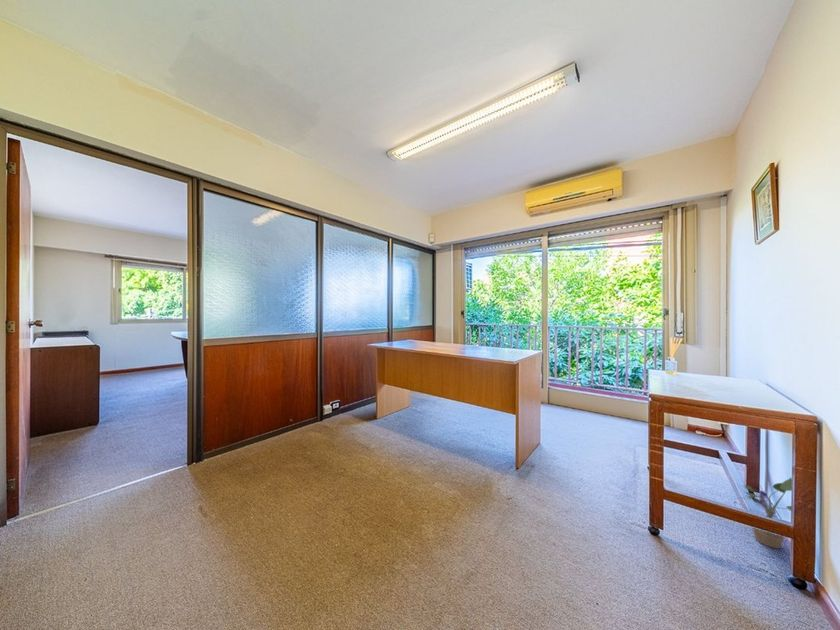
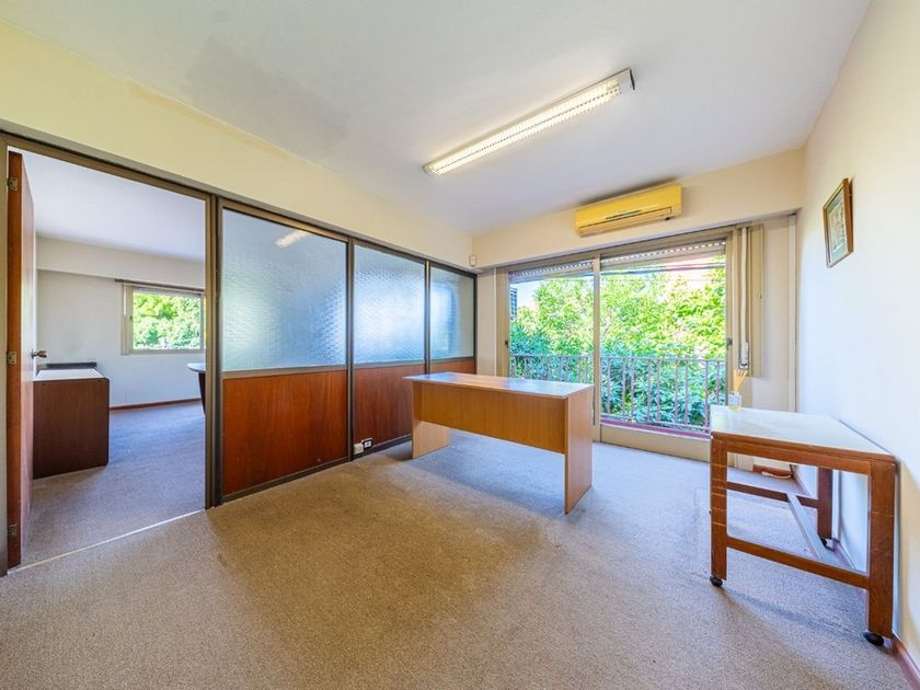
- potted plant [738,476,793,550]
